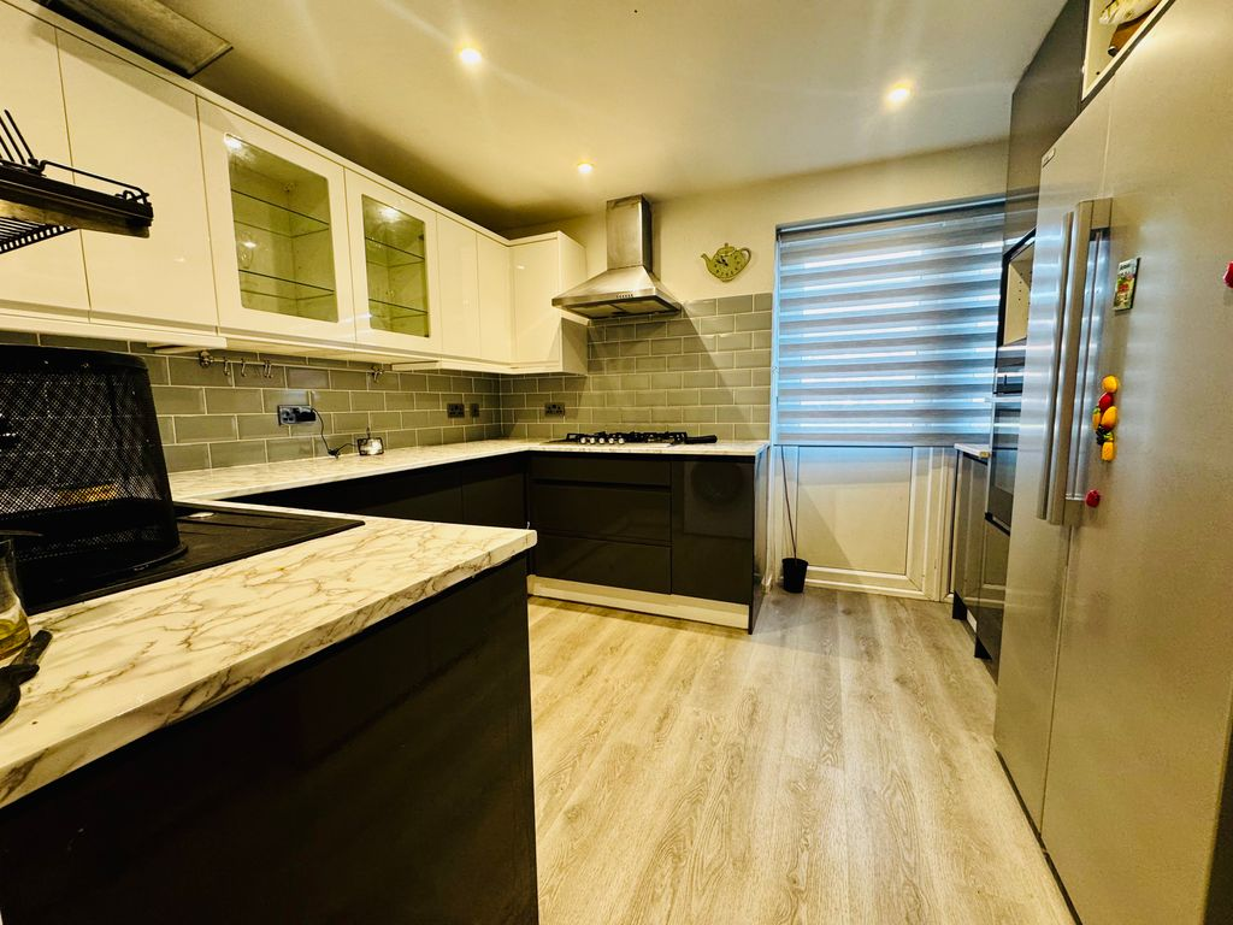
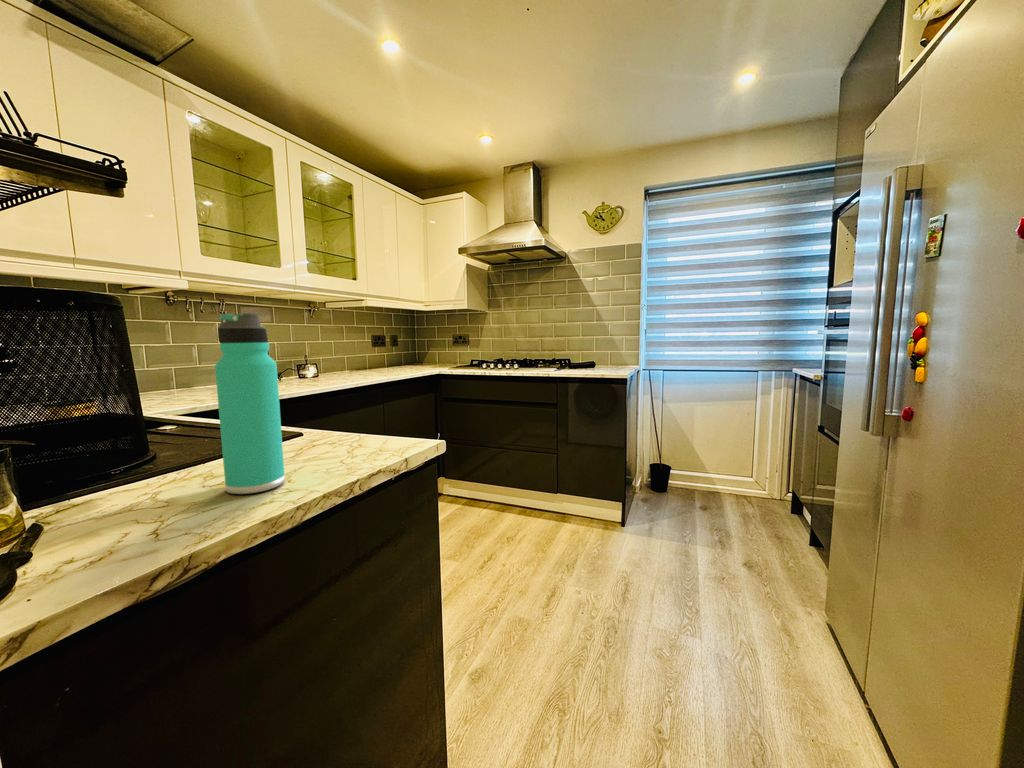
+ thermos bottle [214,312,286,495]
